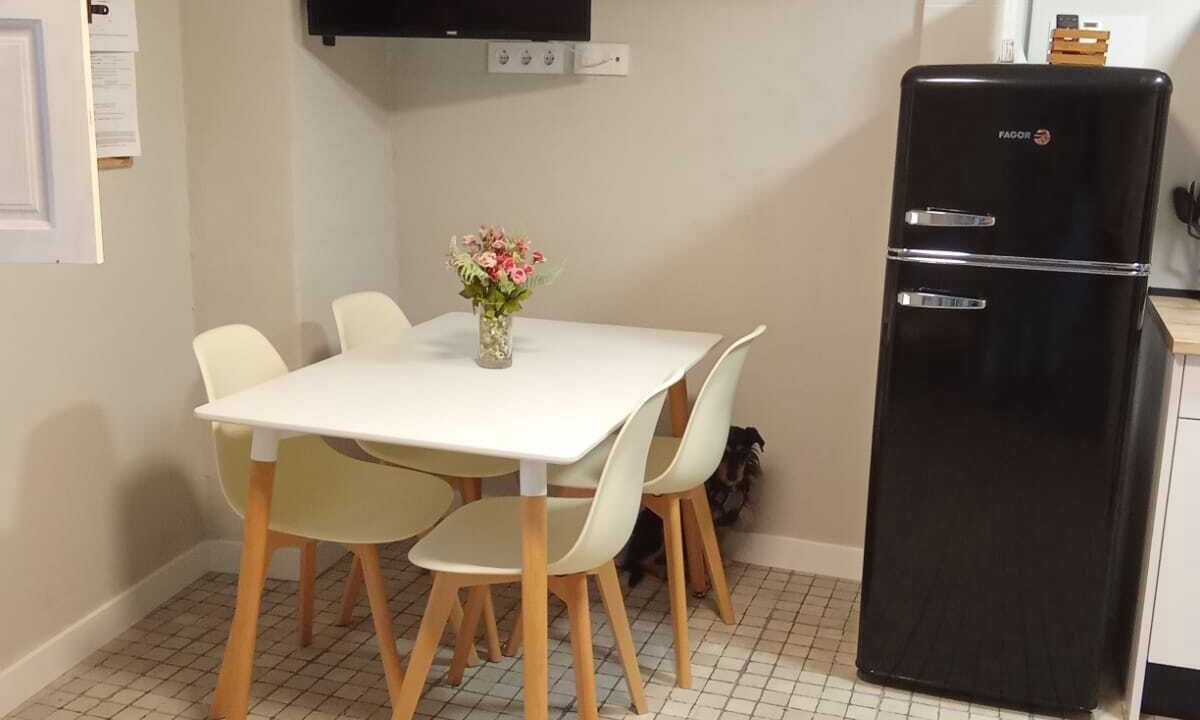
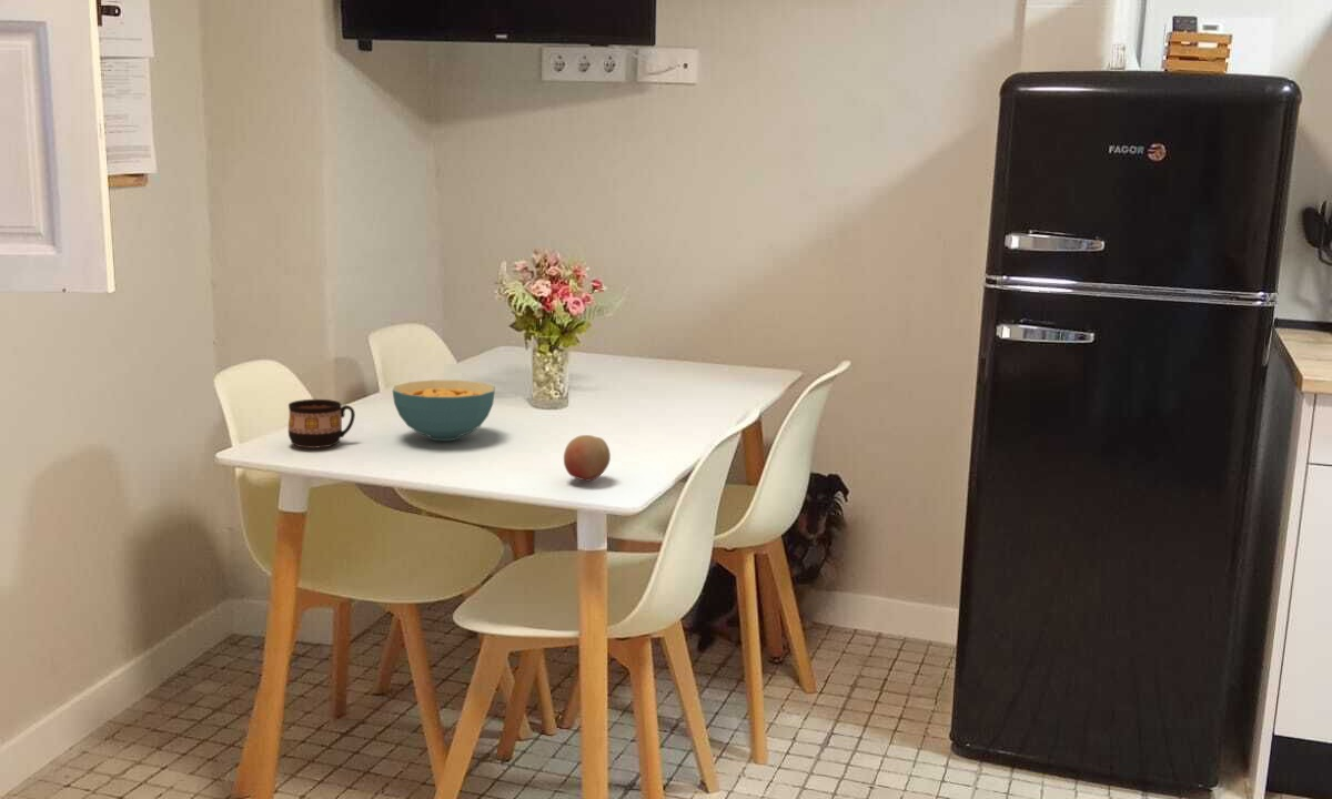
+ fruit [563,434,612,482]
+ cereal bowl [392,380,496,442]
+ cup [287,398,356,449]
